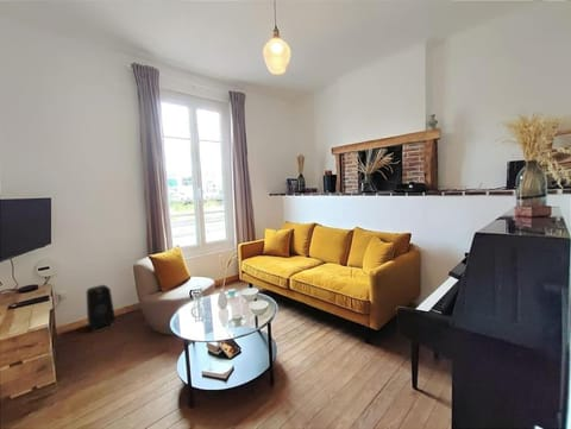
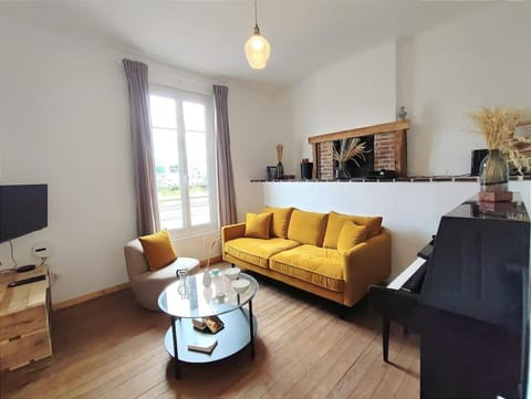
- speaker [86,284,117,333]
